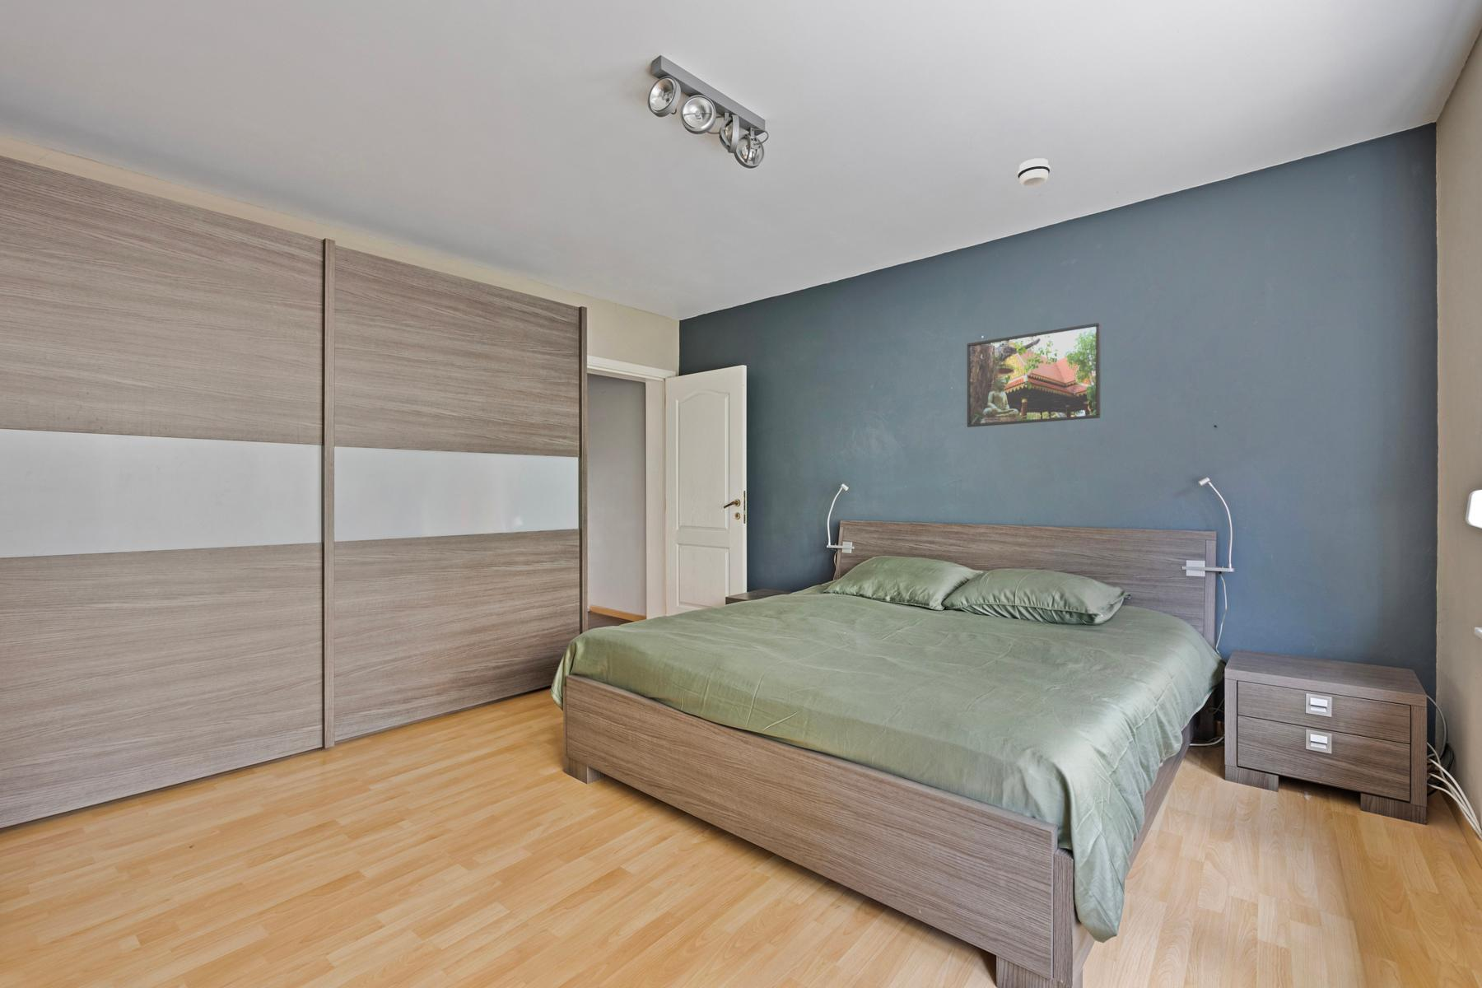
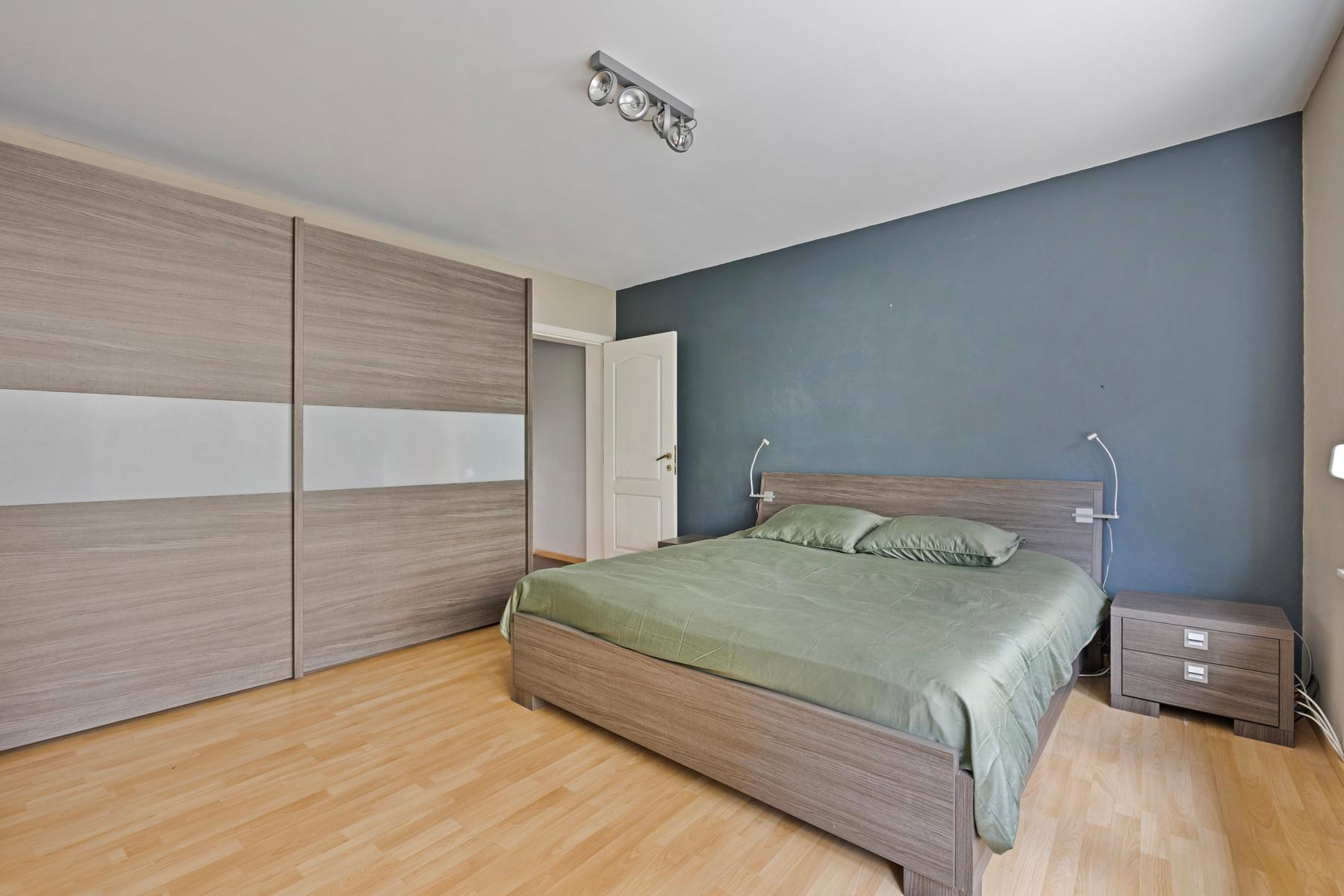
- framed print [967,322,1102,428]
- smoke detector [1017,158,1051,187]
